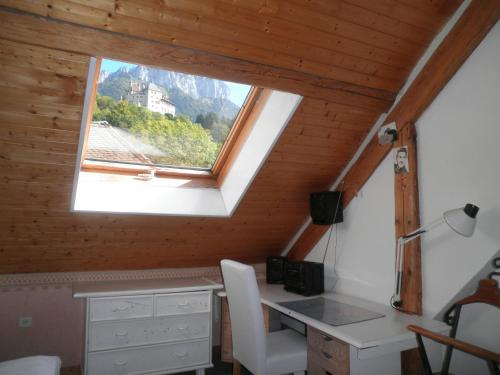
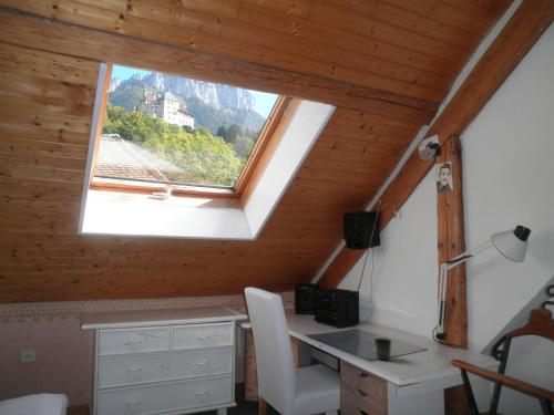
+ mug [373,336,393,362]
